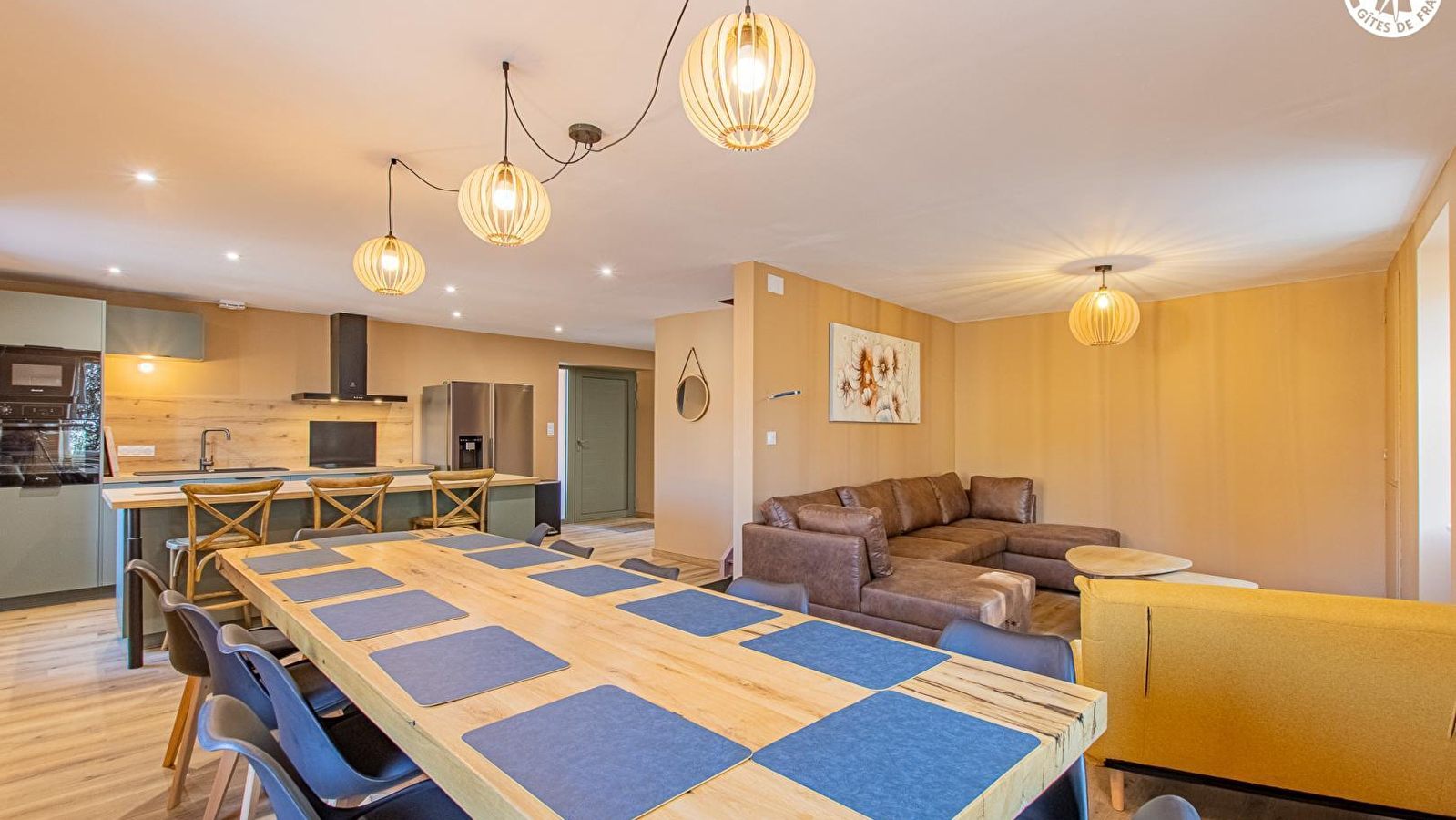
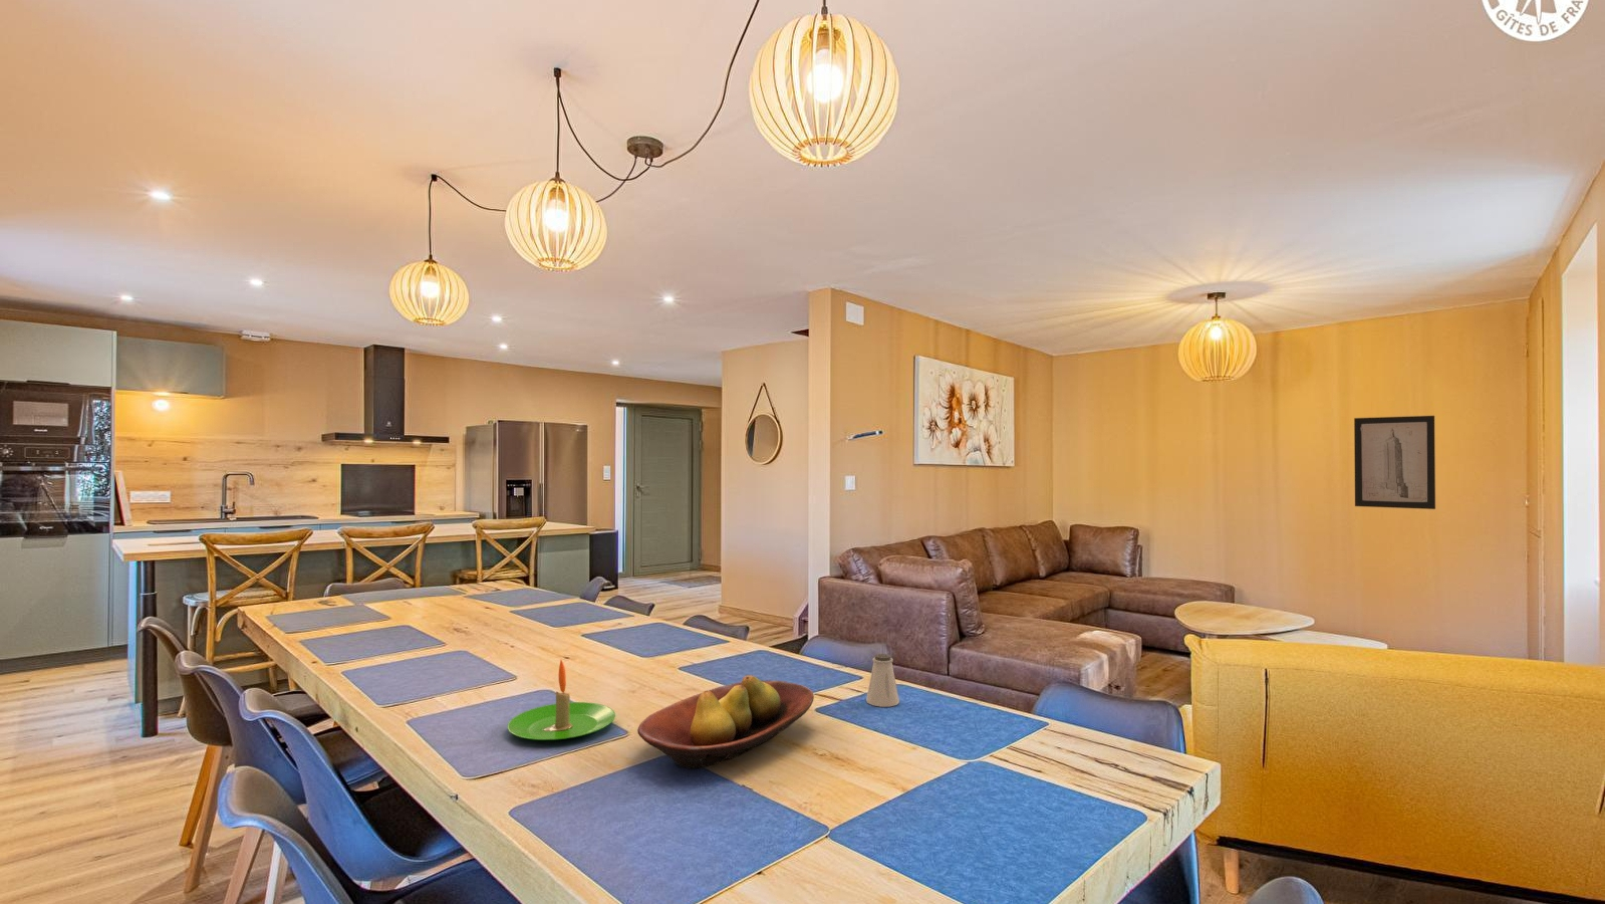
+ saltshaker [865,653,901,708]
+ candle [507,659,616,741]
+ wall art [1353,415,1436,510]
+ fruit bowl [636,674,815,770]
